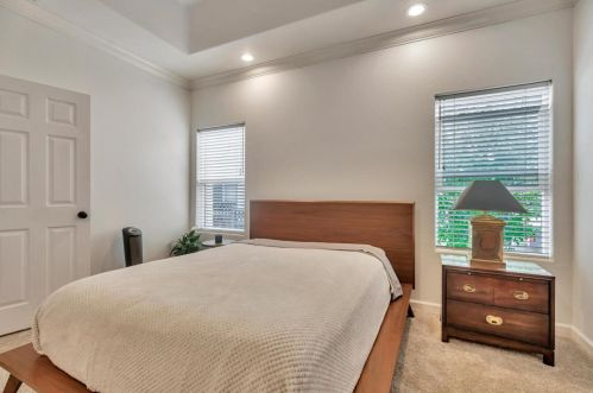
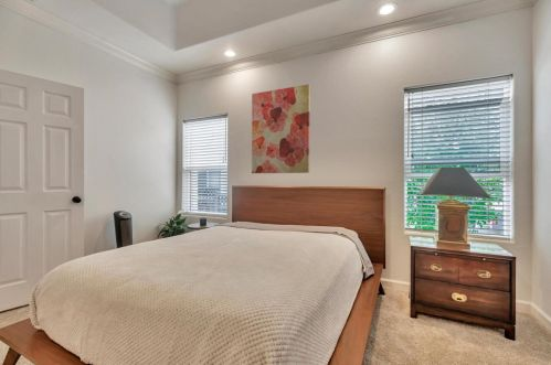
+ wall art [251,83,311,174]
